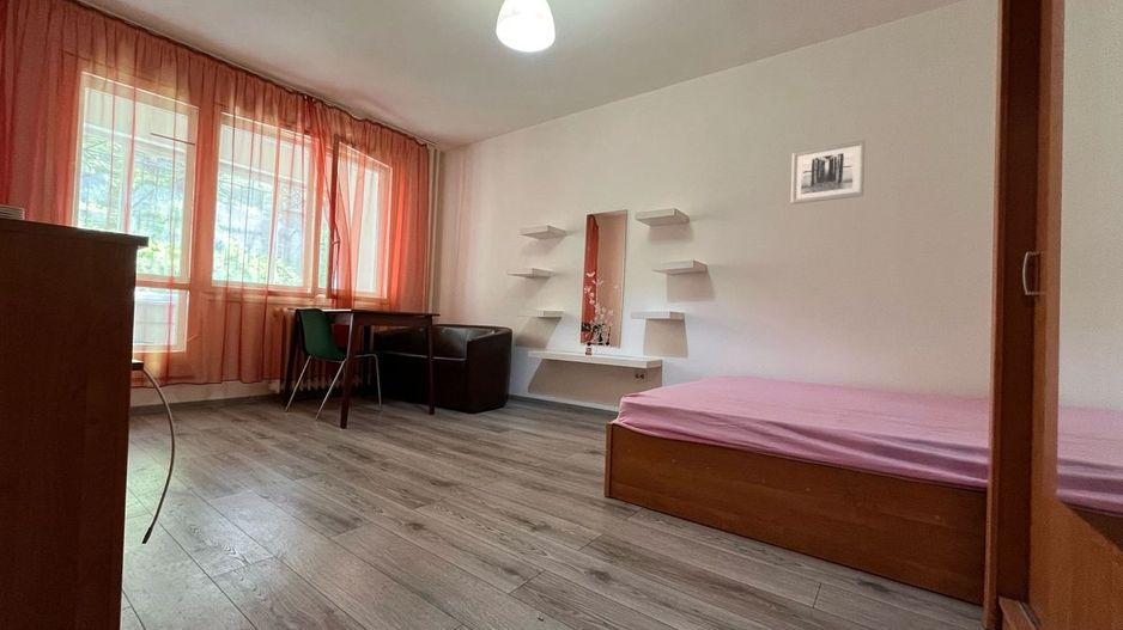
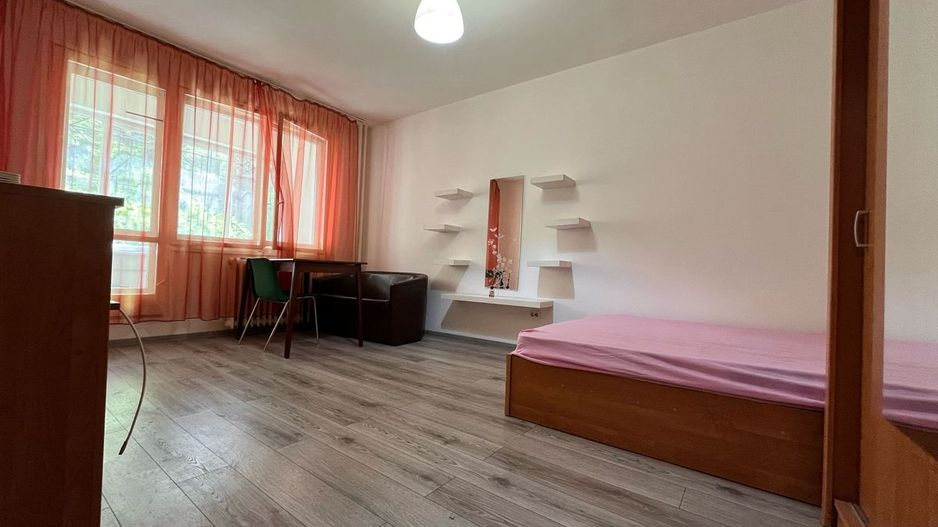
- wall art [790,139,867,206]
